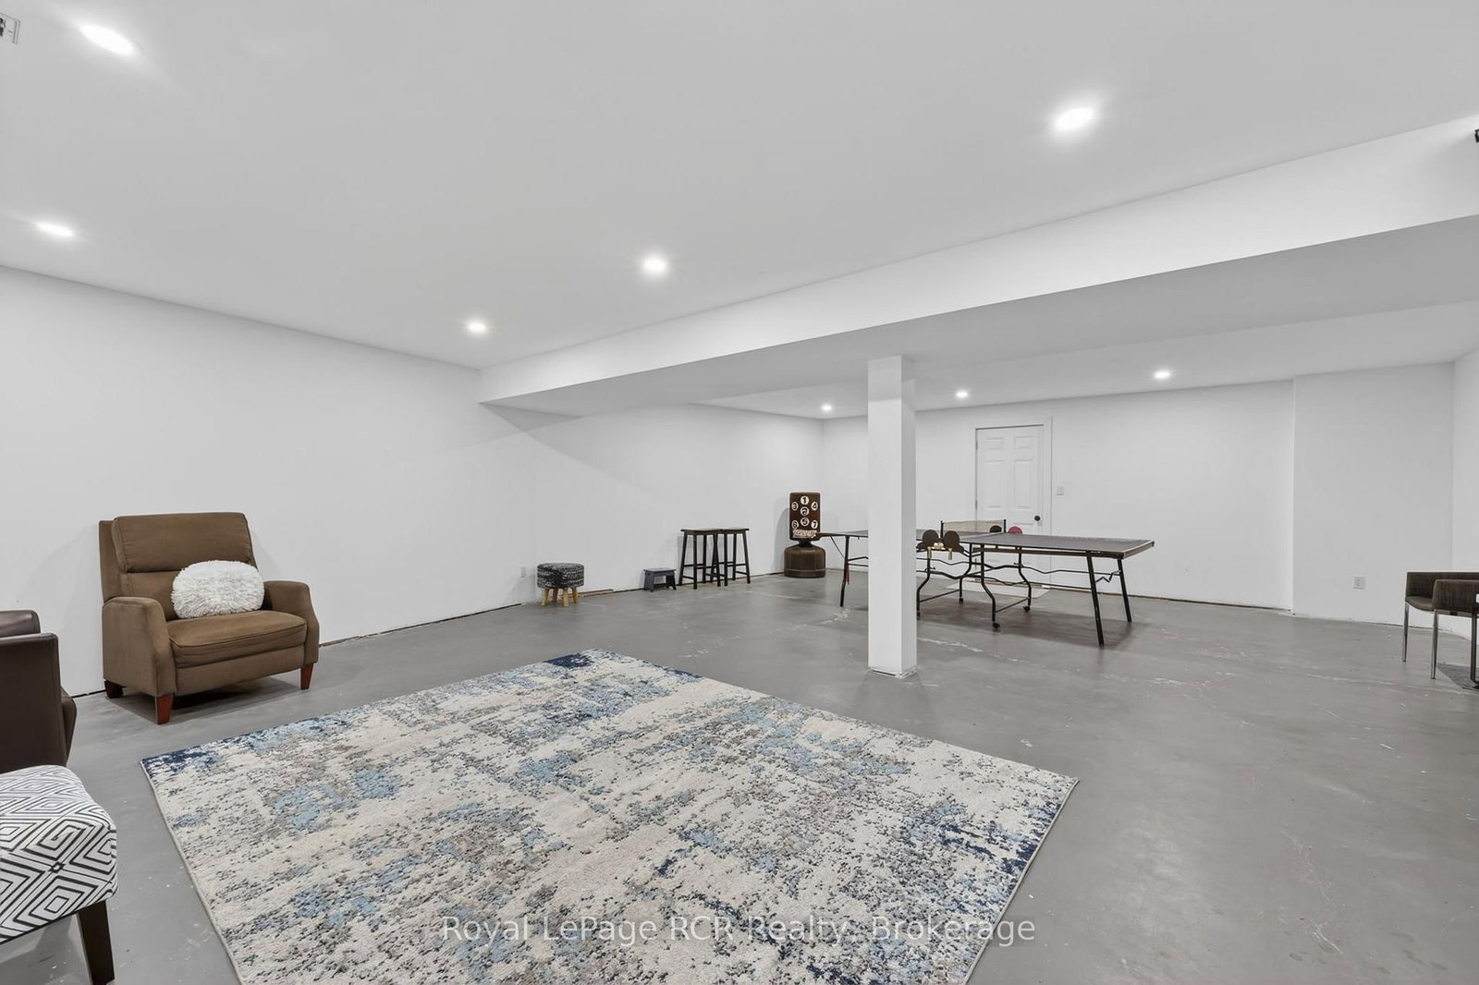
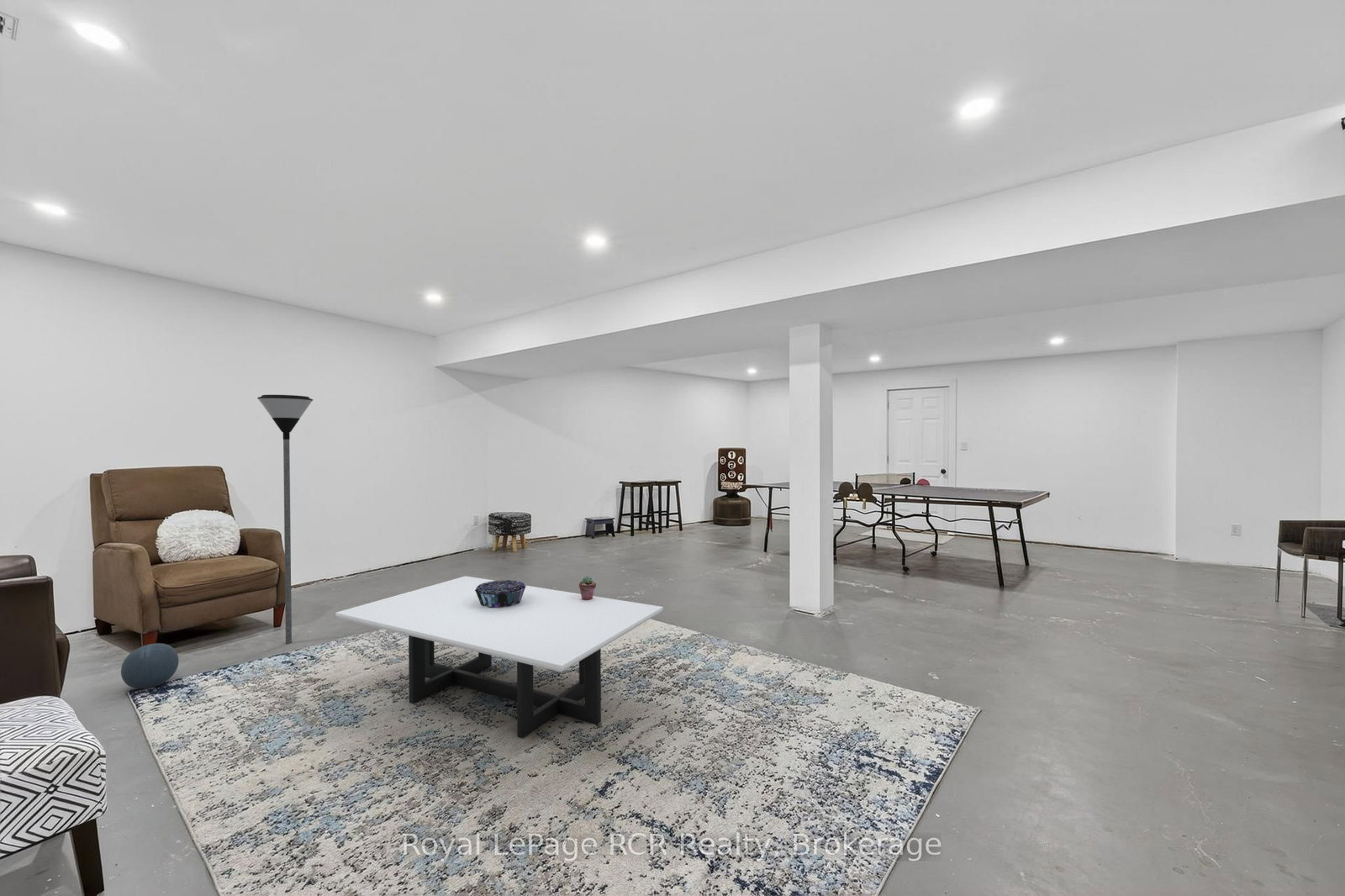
+ potted succulent [578,575,597,600]
+ floor lamp [256,394,314,645]
+ coffee table [335,575,664,740]
+ ball [120,642,179,690]
+ decorative bowl [475,579,526,608]
